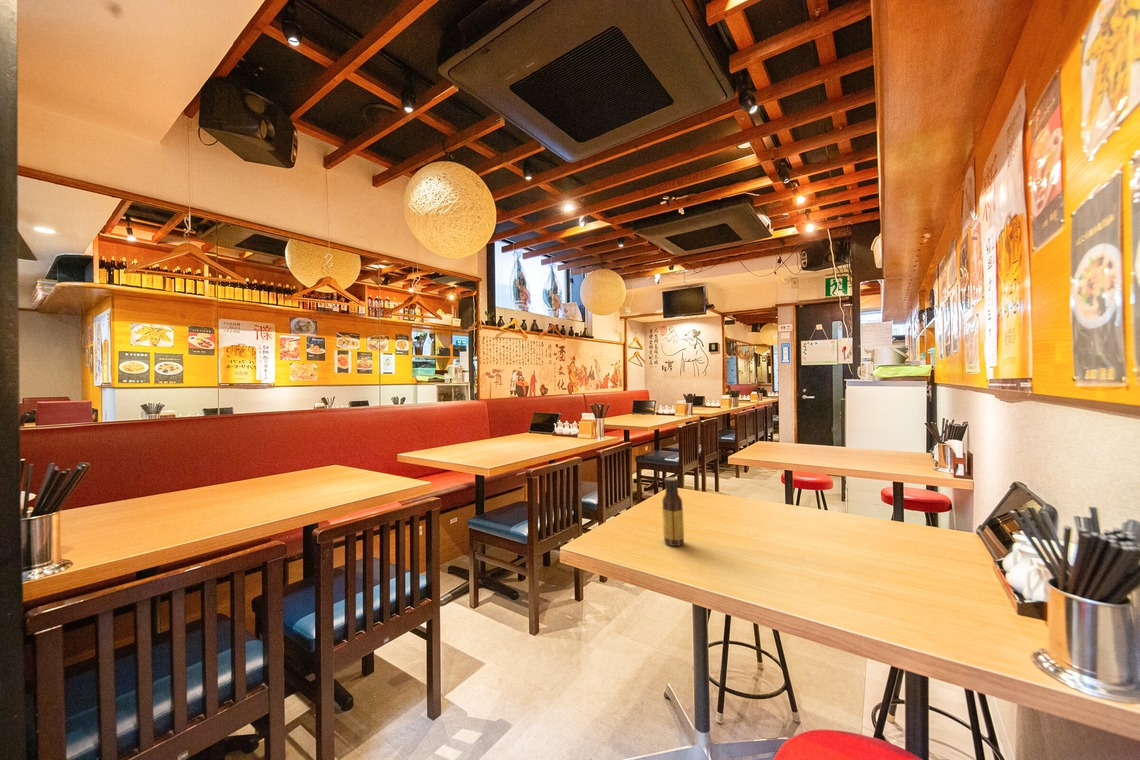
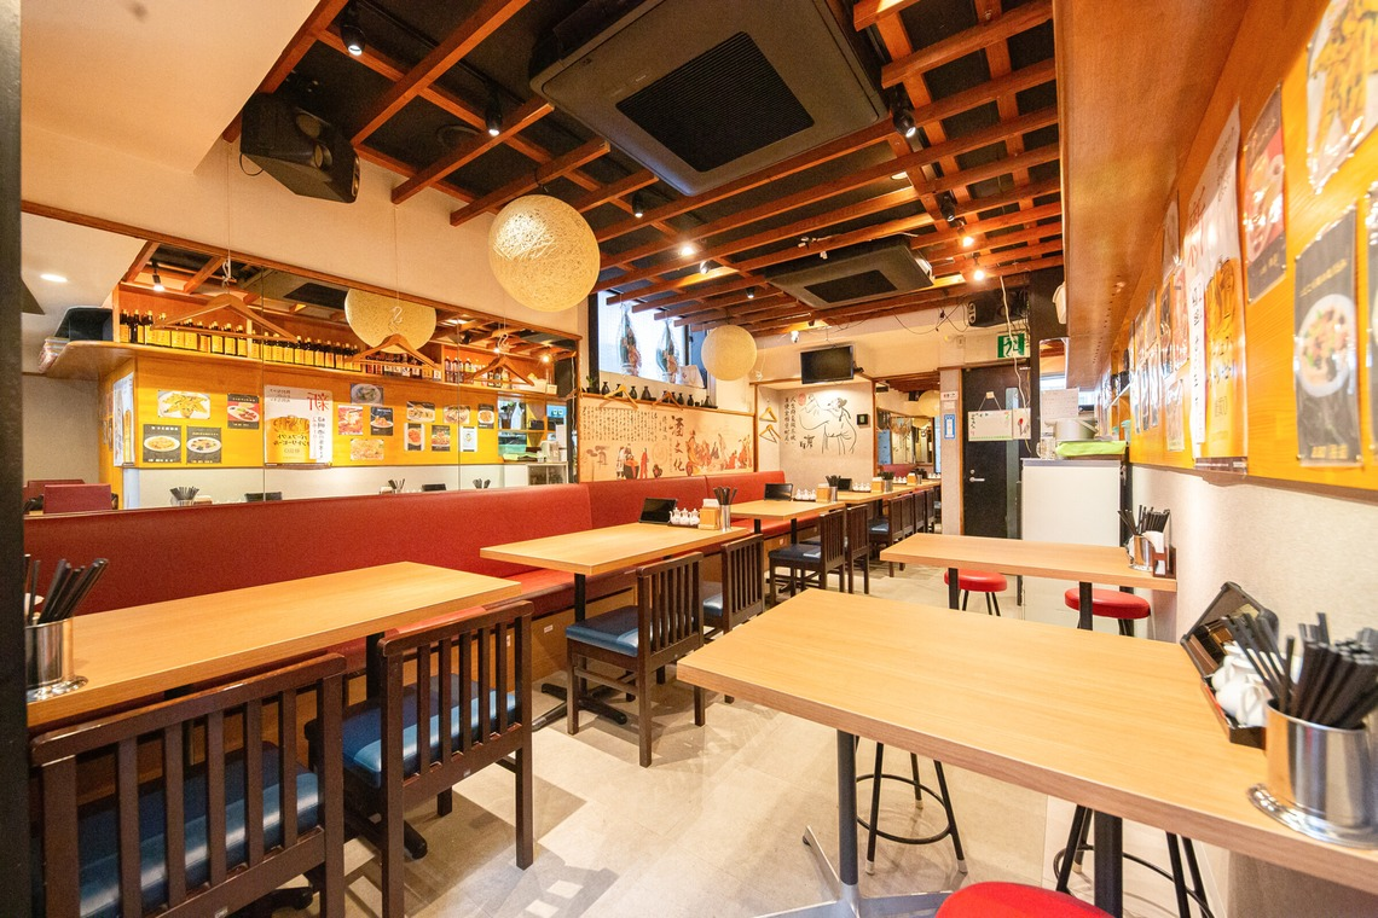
- sauce bottle [661,476,685,547]
